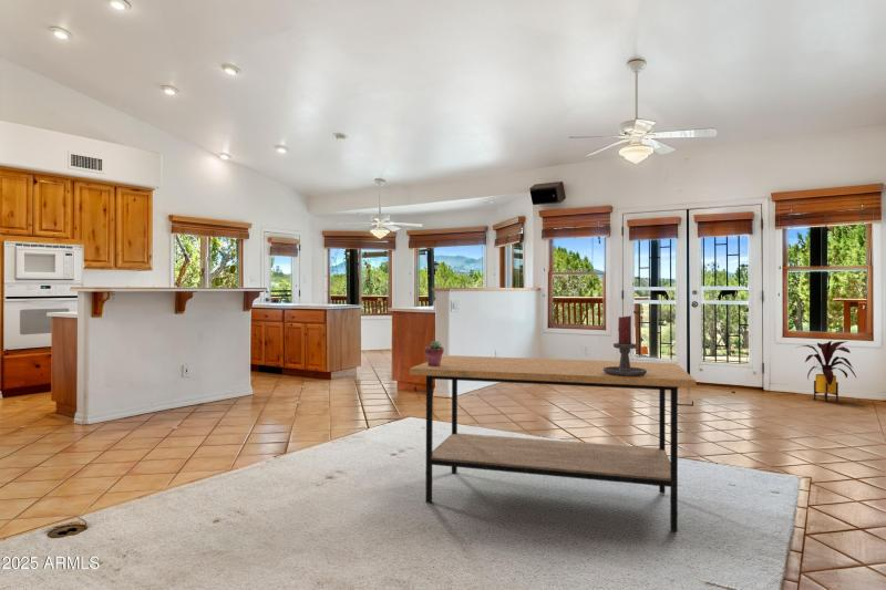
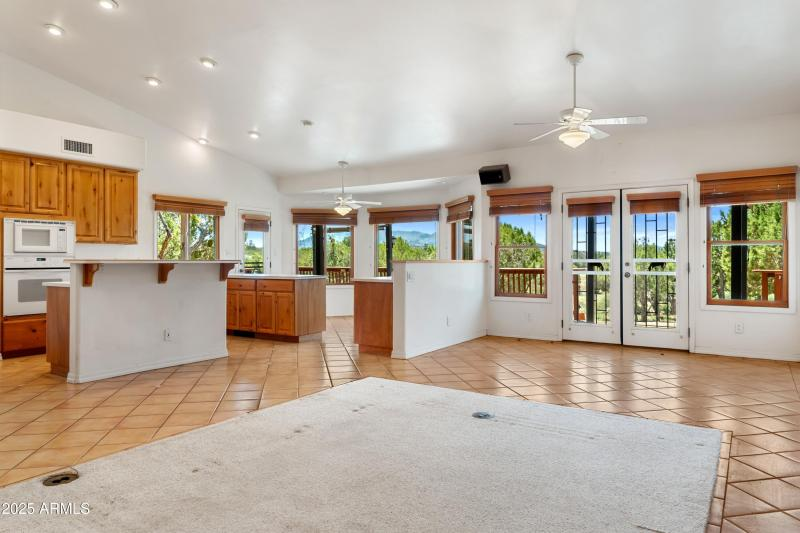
- house plant [796,340,857,403]
- candle holder [602,314,647,376]
- coffee table [409,354,697,532]
- potted succulent [424,340,445,366]
